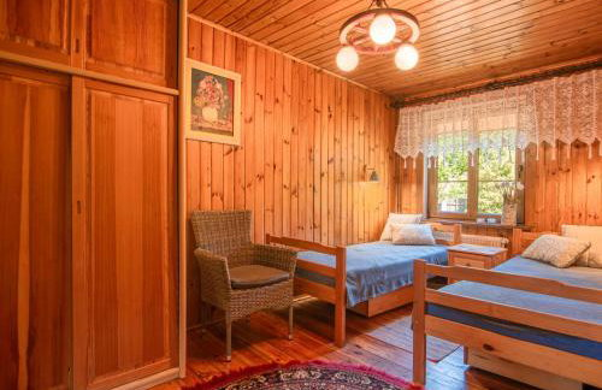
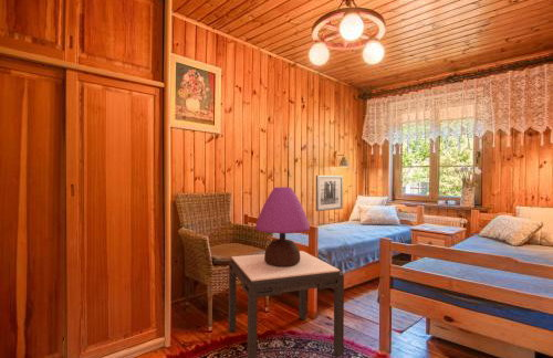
+ side table [228,250,345,358]
+ table lamp [254,187,311,267]
+ wall art [315,175,344,212]
